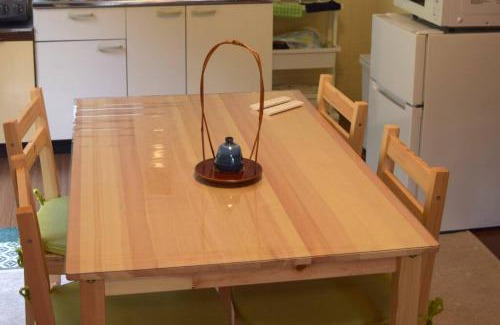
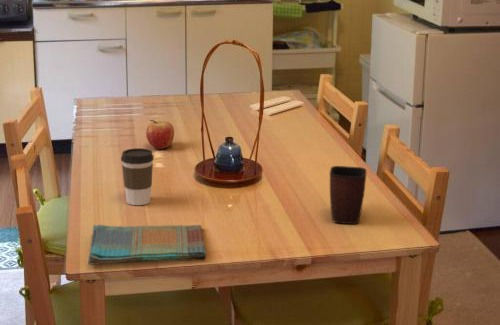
+ mug [329,165,367,225]
+ dish towel [87,224,208,265]
+ coffee cup [120,147,155,206]
+ fruit [145,119,175,150]
